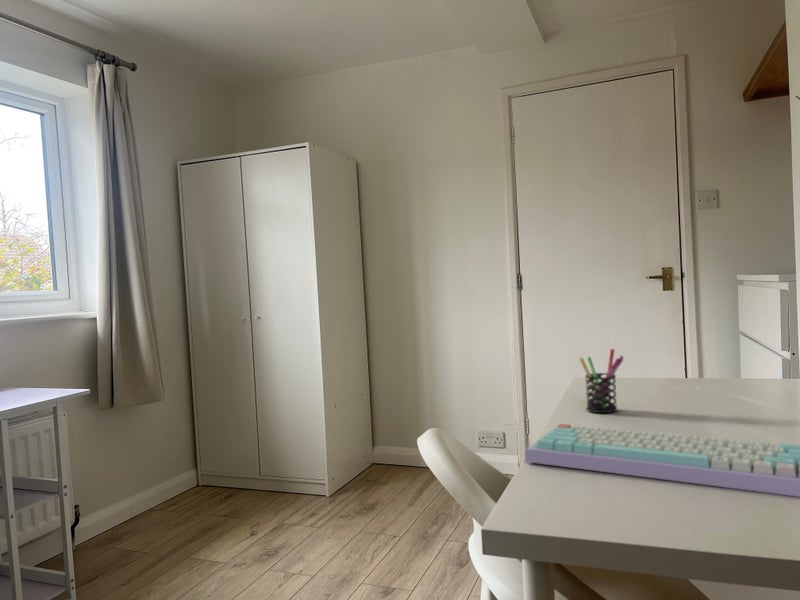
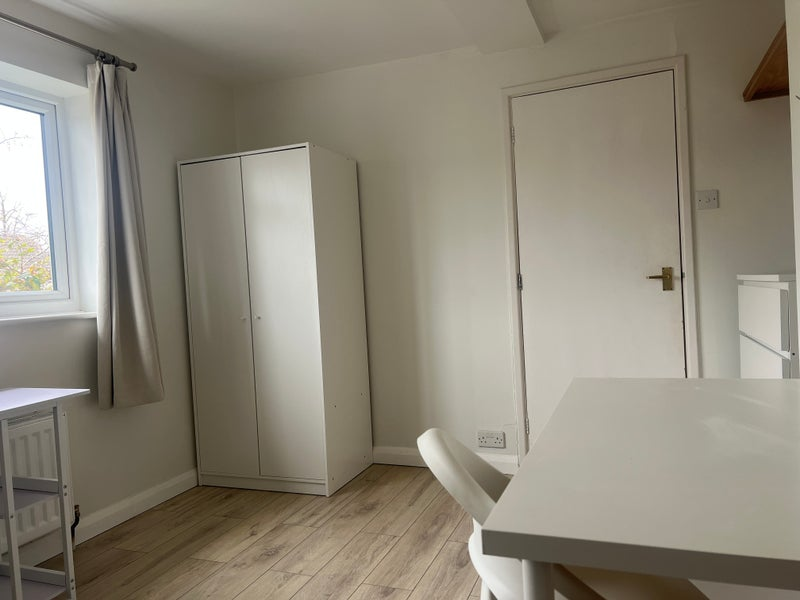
- keyboard [523,423,800,498]
- pen holder [578,348,625,414]
